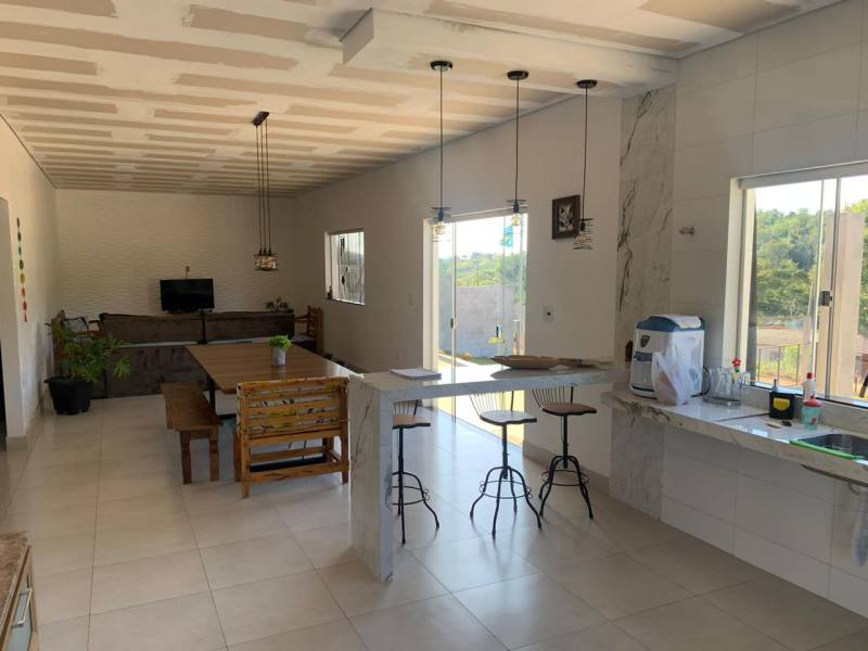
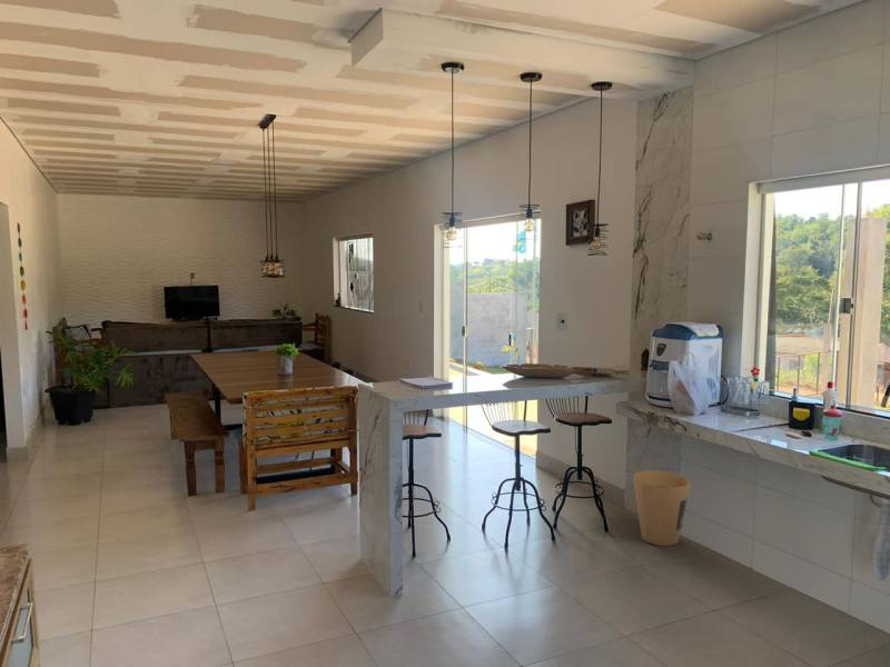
+ trash can [632,469,692,547]
